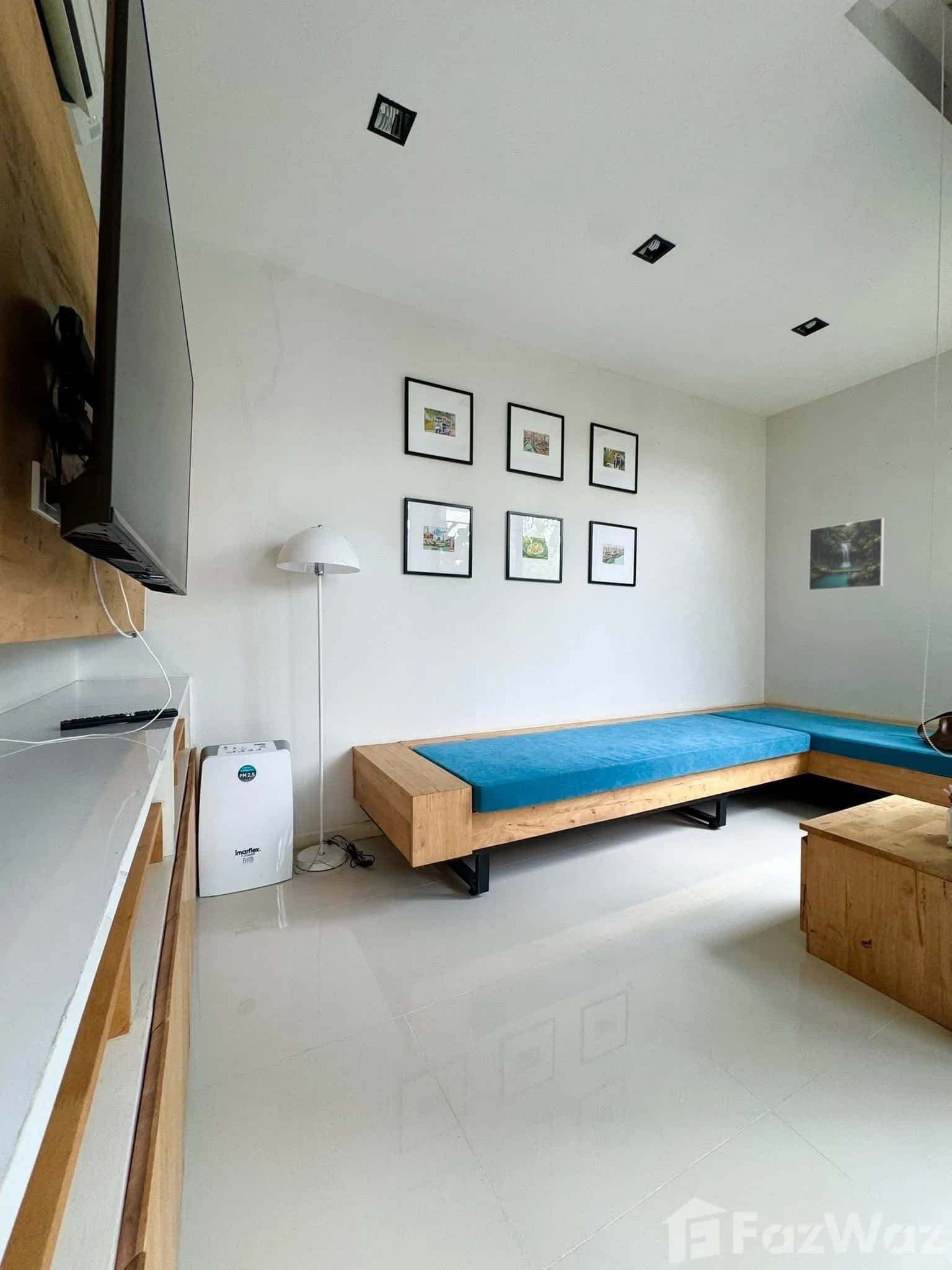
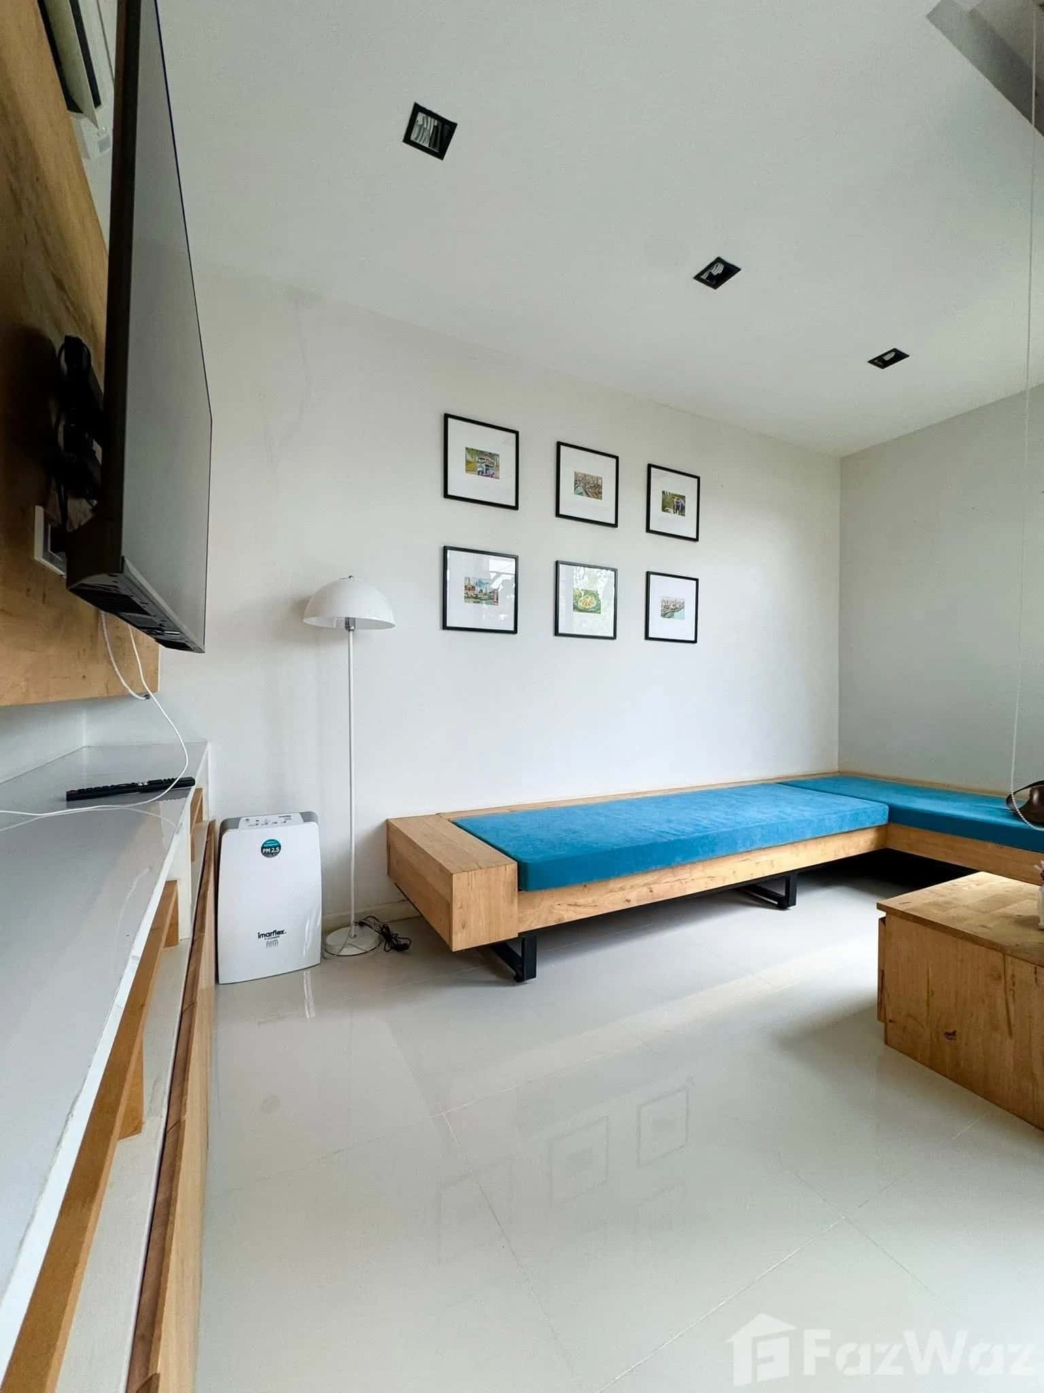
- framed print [808,517,885,591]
